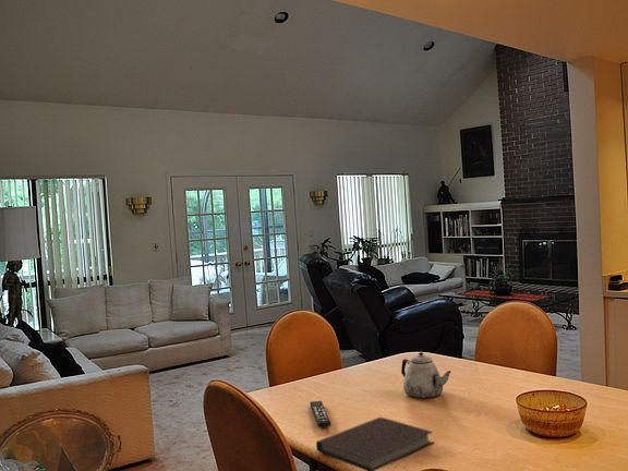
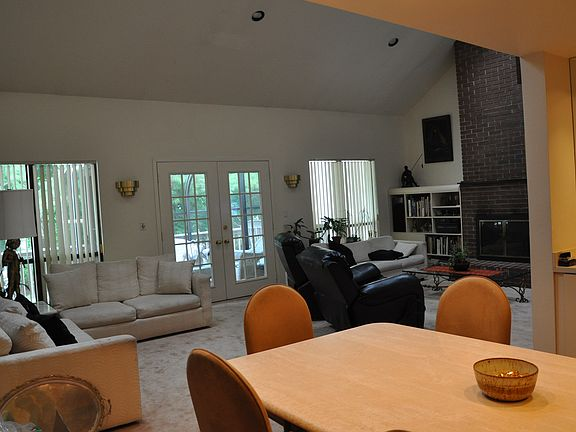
- remote control [309,400,331,428]
- notebook [315,416,434,471]
- teapot [400,351,452,399]
